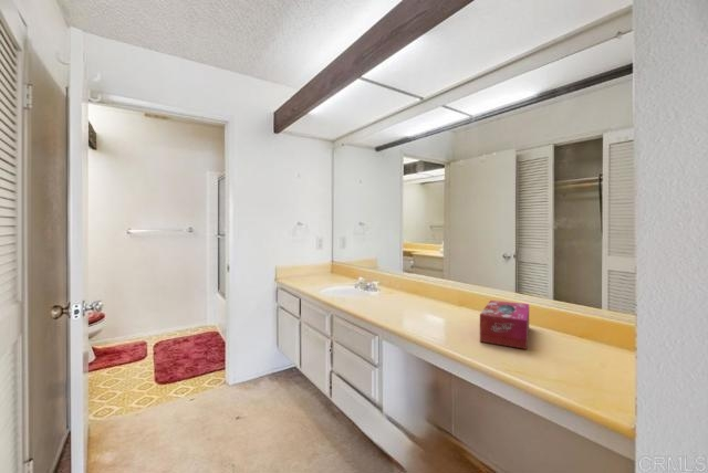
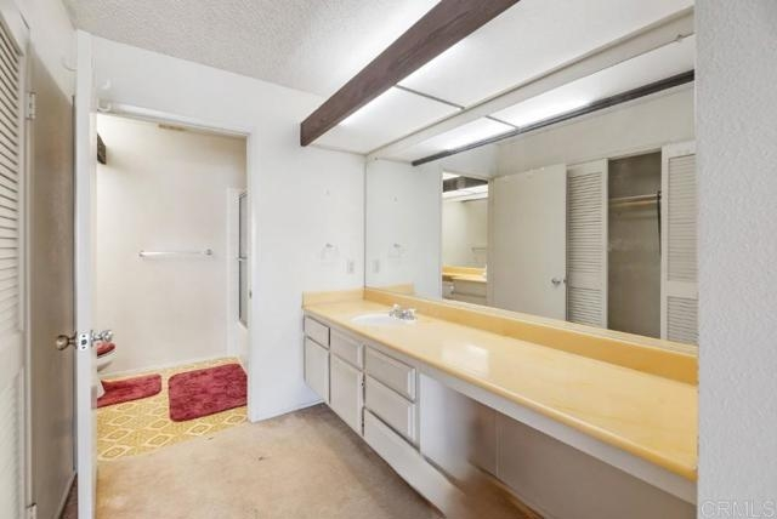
- tissue box [479,299,530,350]
